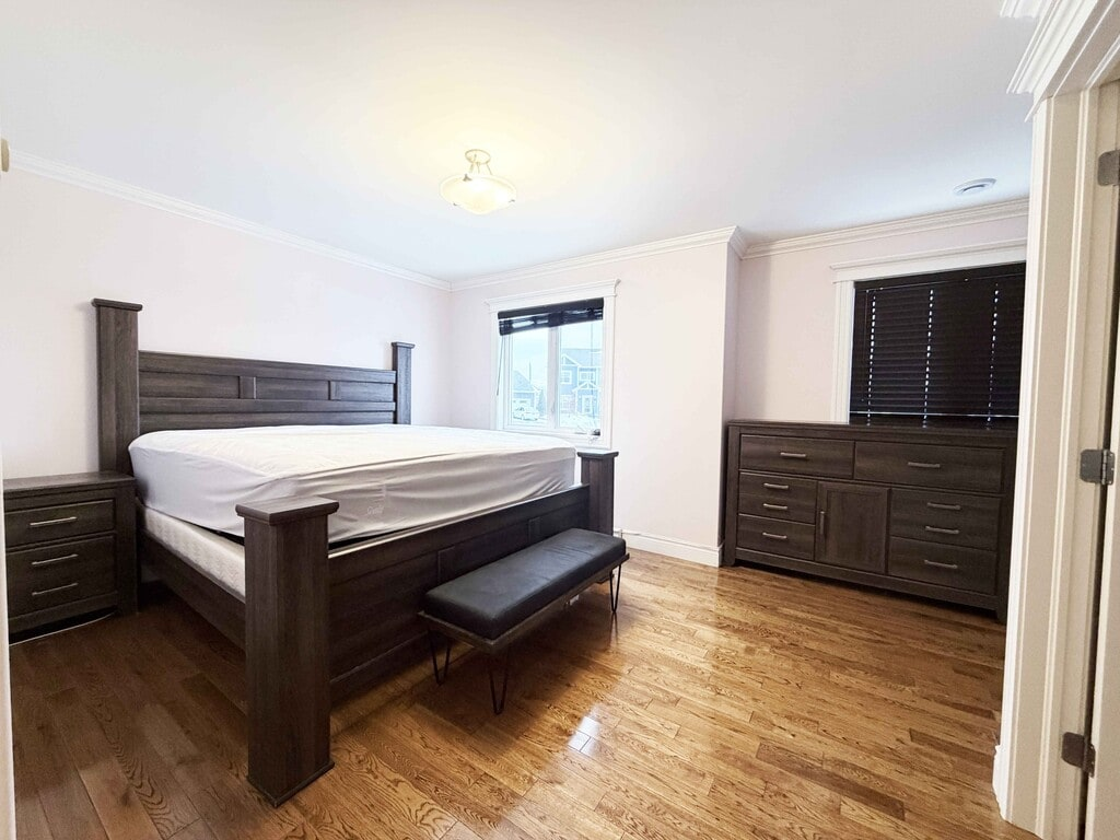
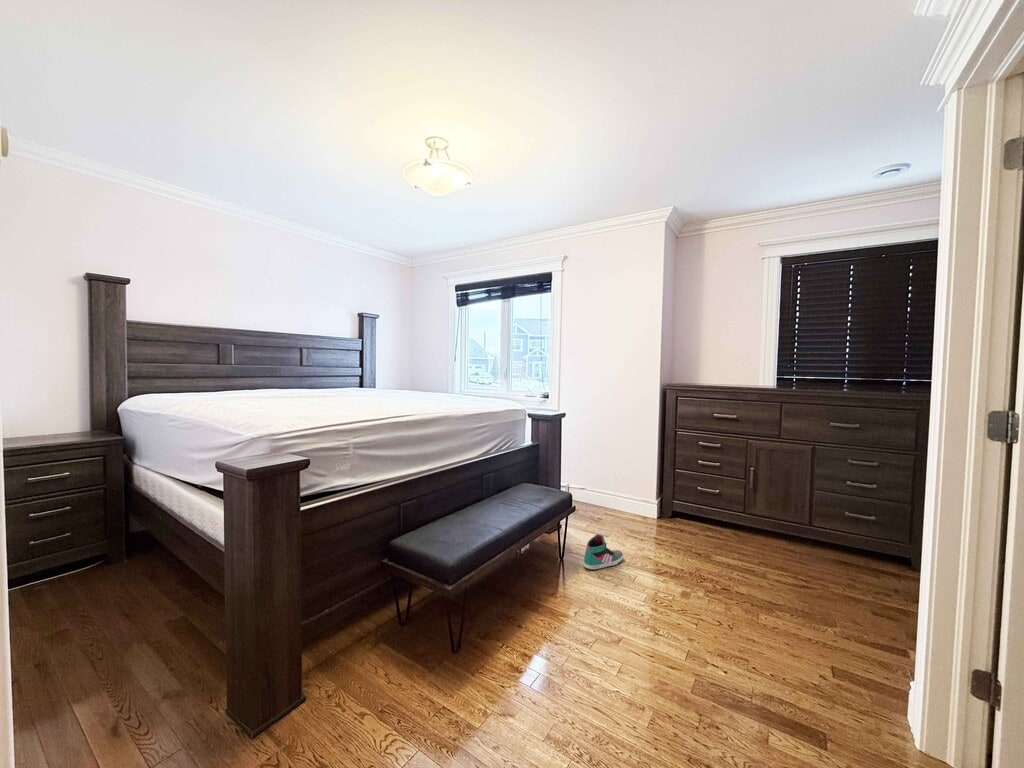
+ sneaker [583,533,624,571]
